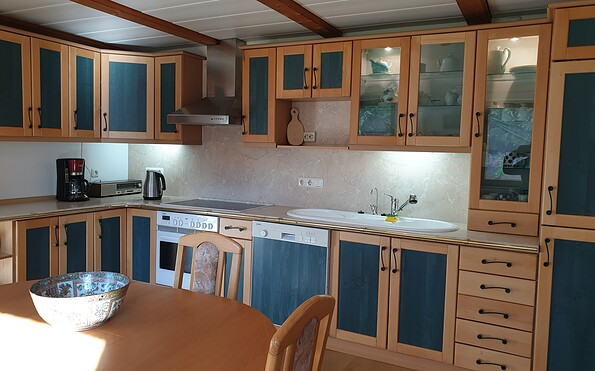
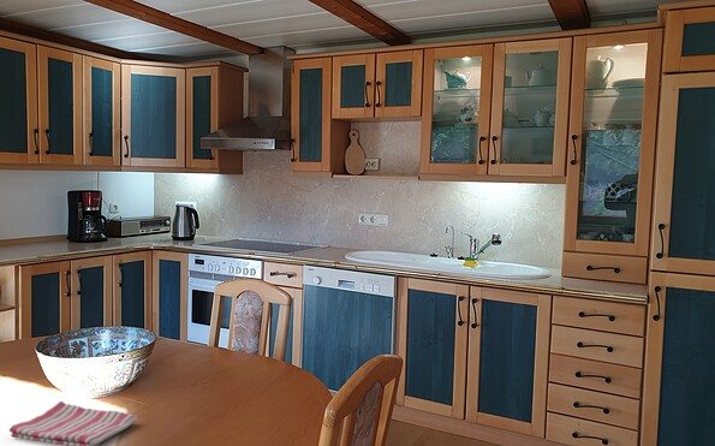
+ dish towel [8,400,138,446]
